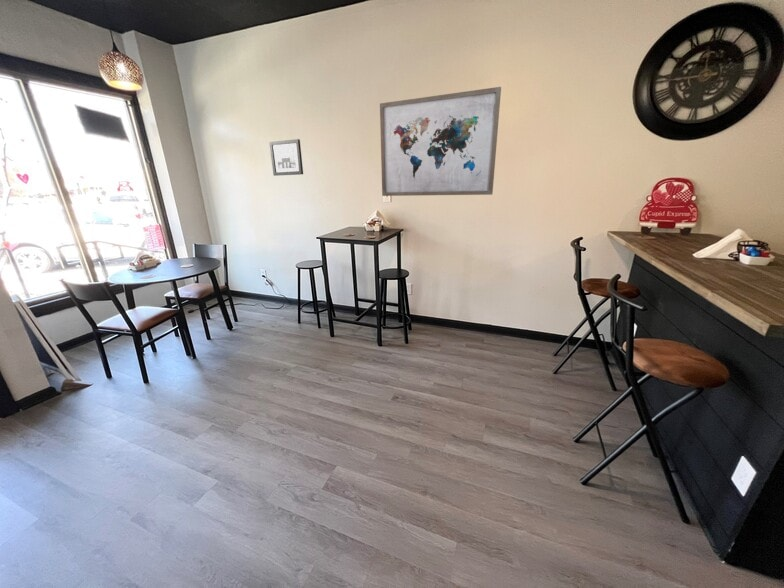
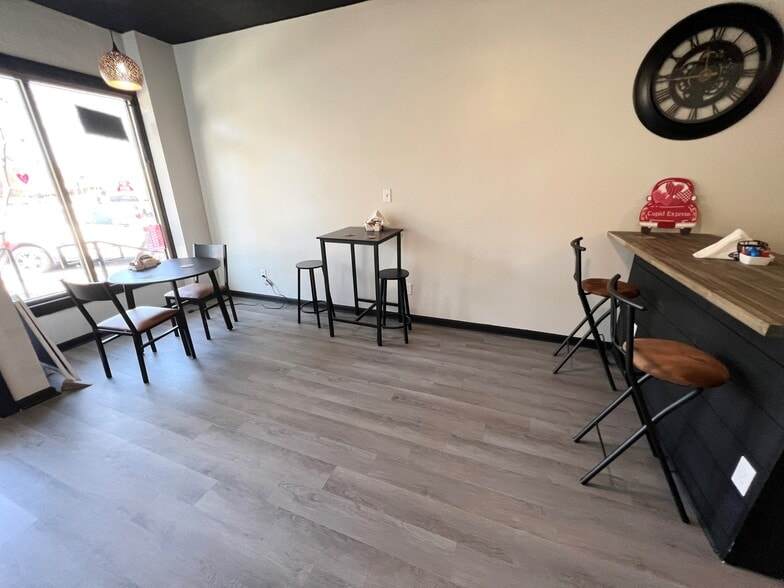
- wall art [268,138,304,177]
- wall art [379,86,502,197]
